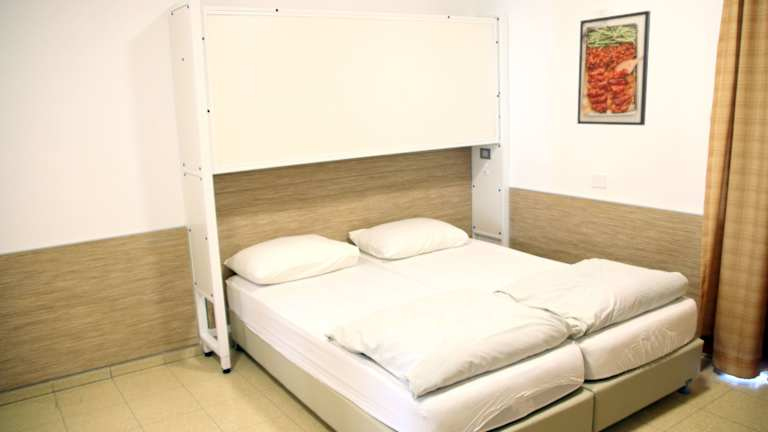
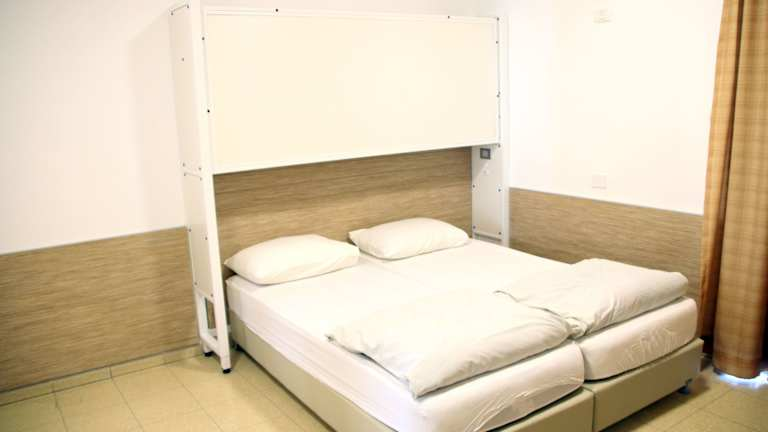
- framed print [576,10,651,126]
